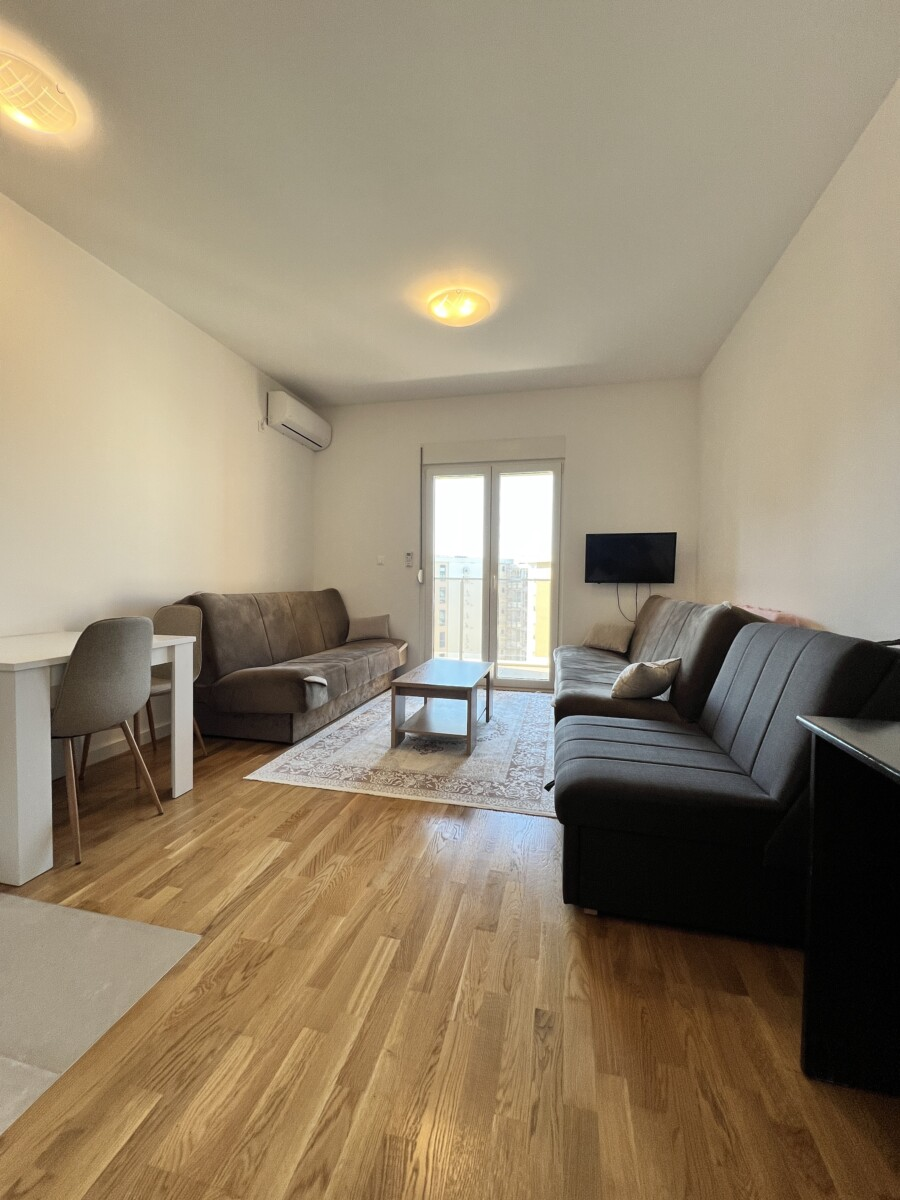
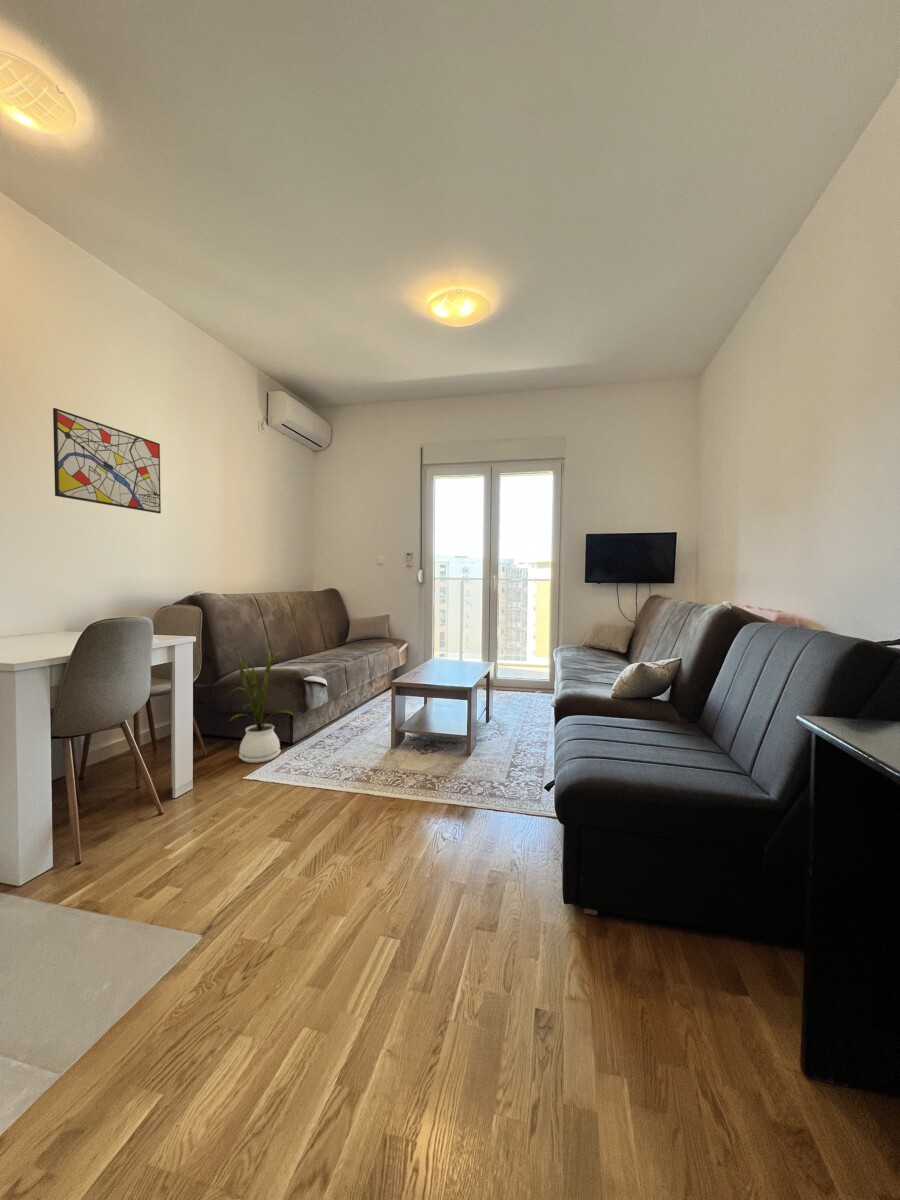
+ house plant [220,638,296,764]
+ wall art [52,407,162,514]
